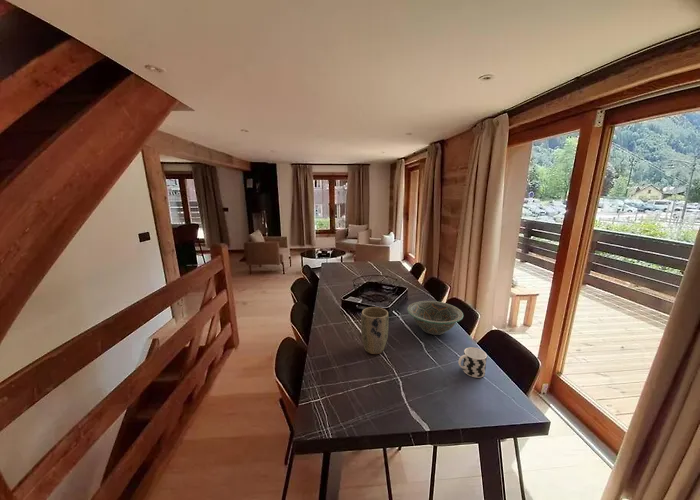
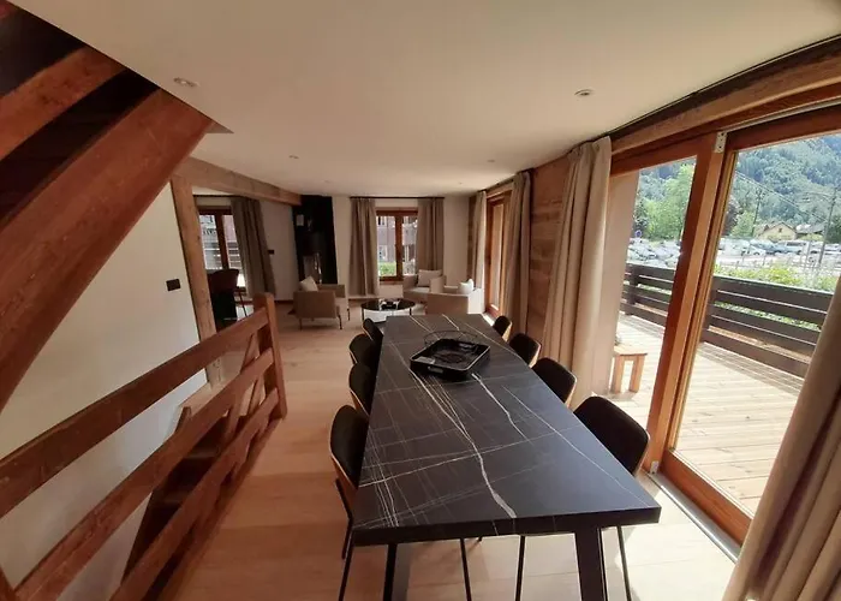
- cup [457,346,488,379]
- plant pot [360,306,390,355]
- decorative bowl [406,300,464,336]
